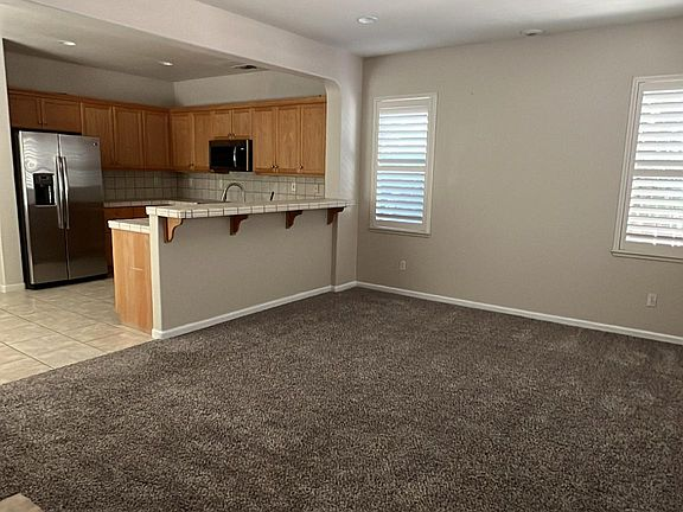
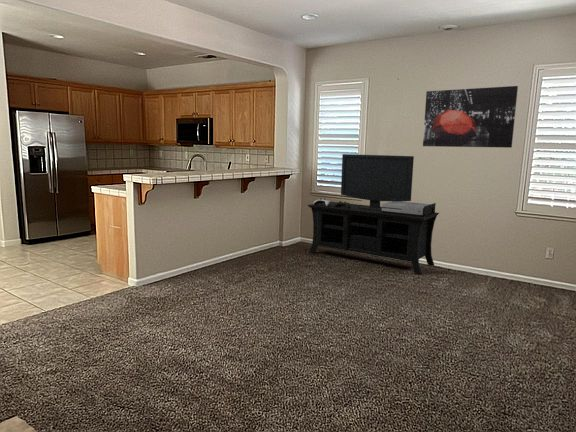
+ media console [306,153,440,275]
+ wall art [422,85,519,149]
